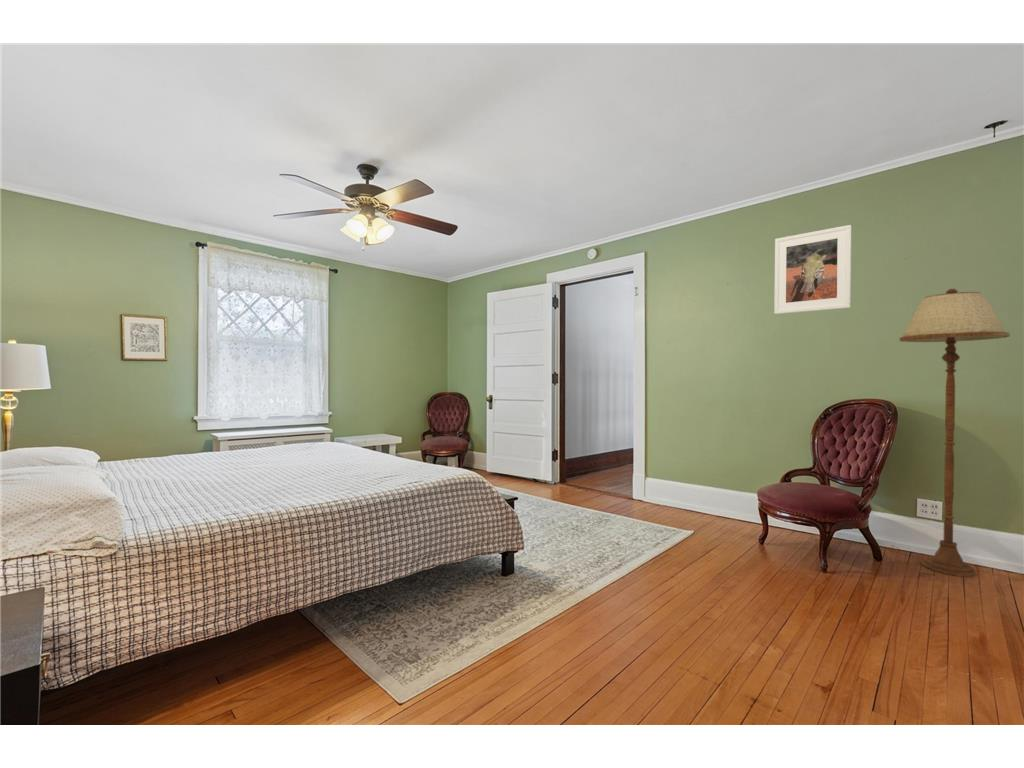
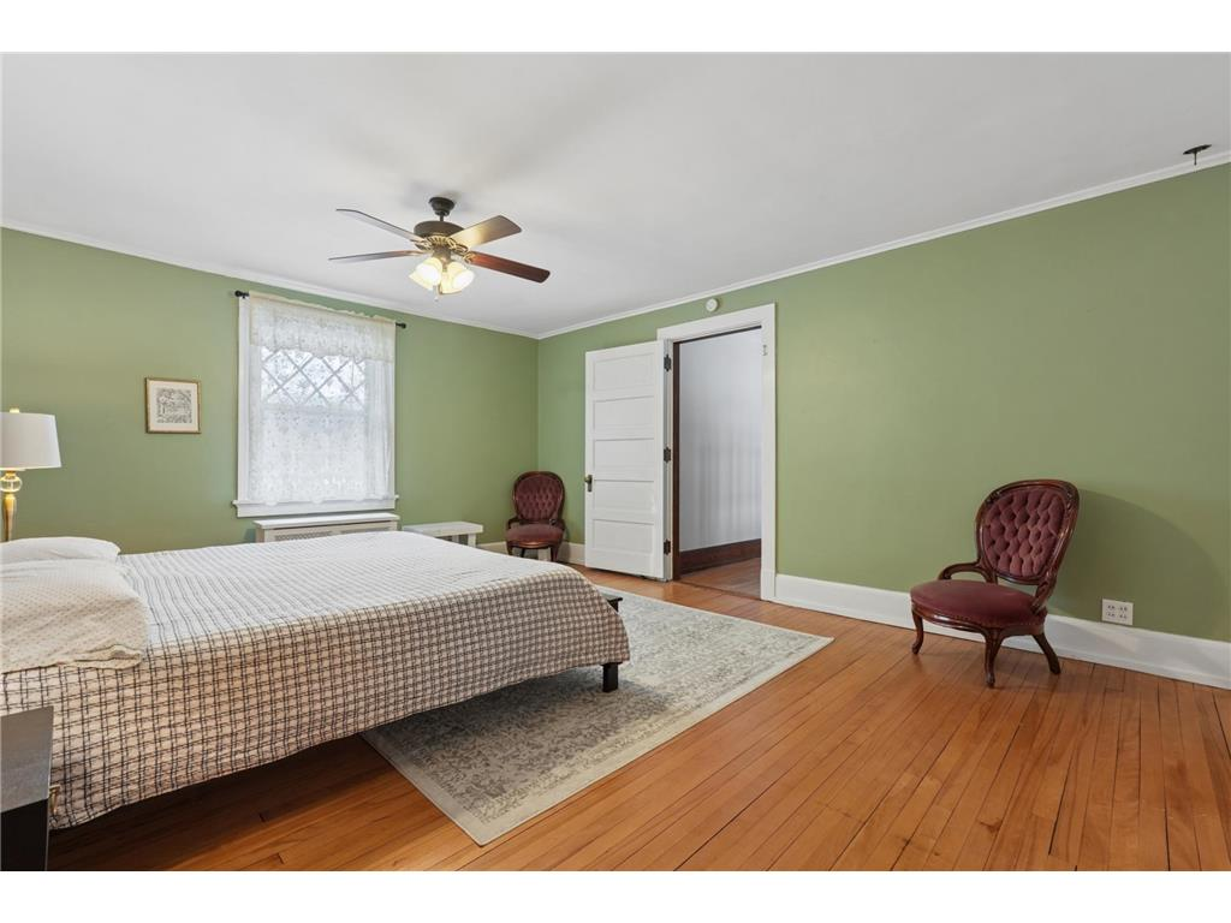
- floor lamp [899,288,1011,578]
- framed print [773,224,852,315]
